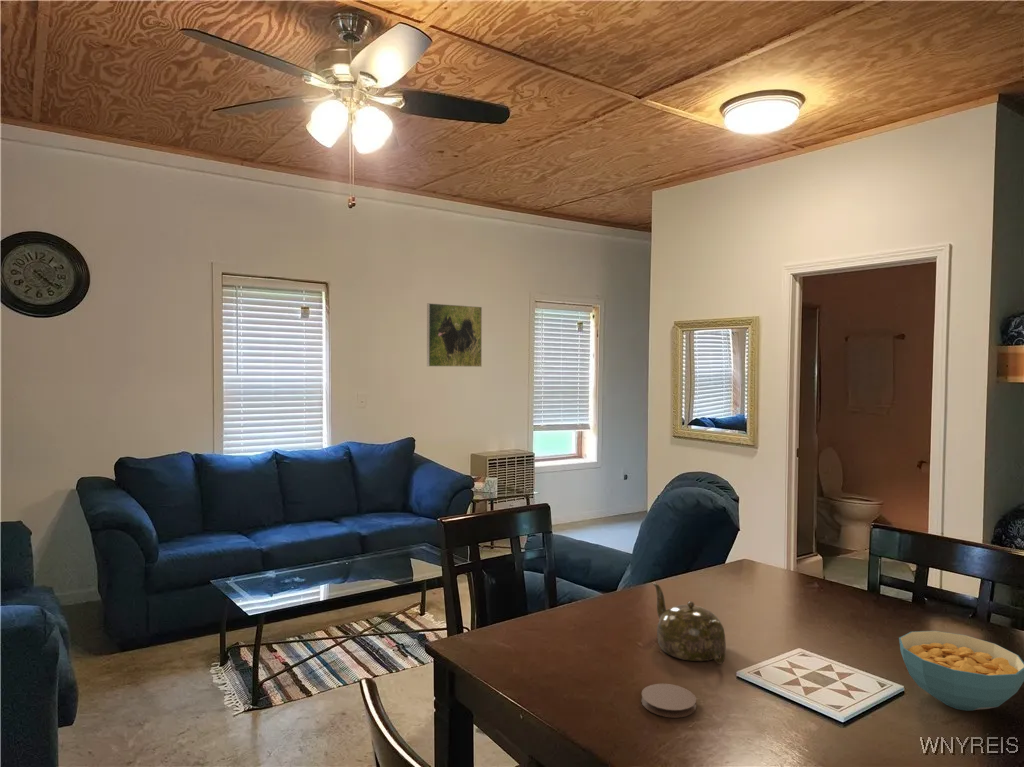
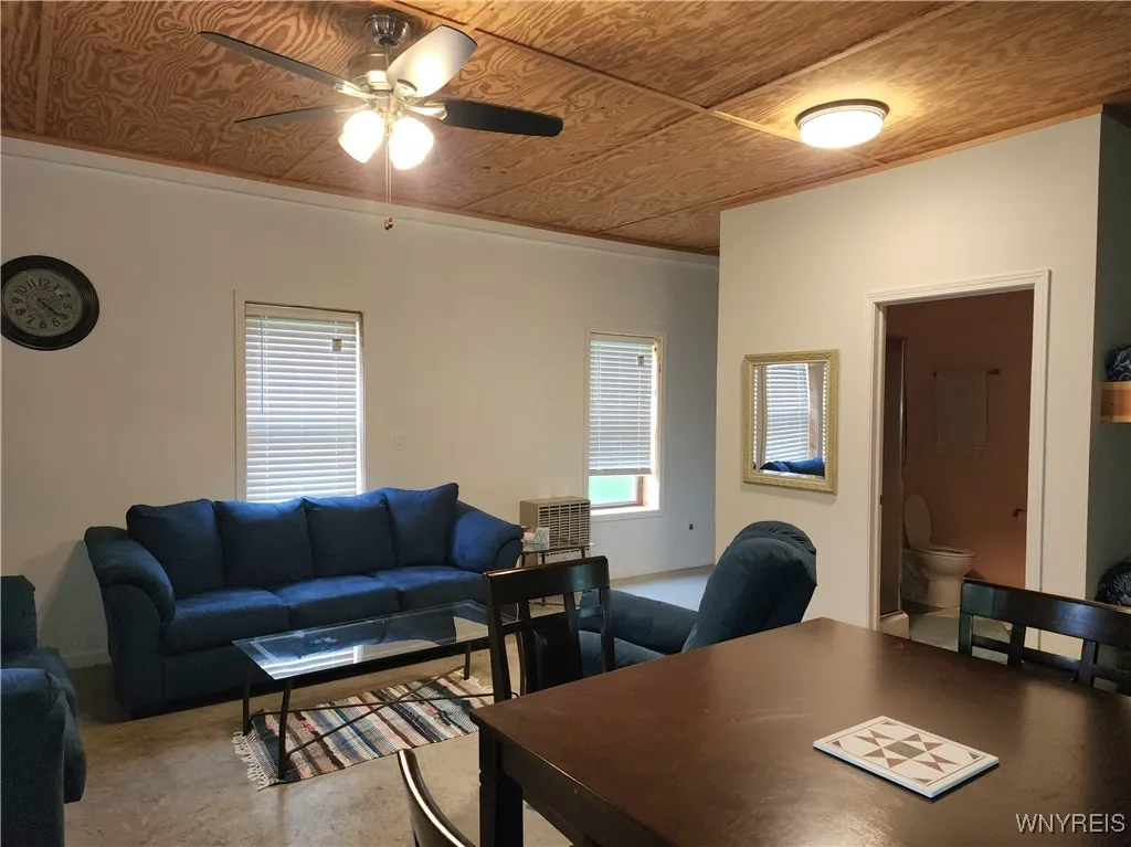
- coaster [640,683,697,719]
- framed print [426,302,483,368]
- cereal bowl [898,630,1024,712]
- teapot [652,582,727,665]
